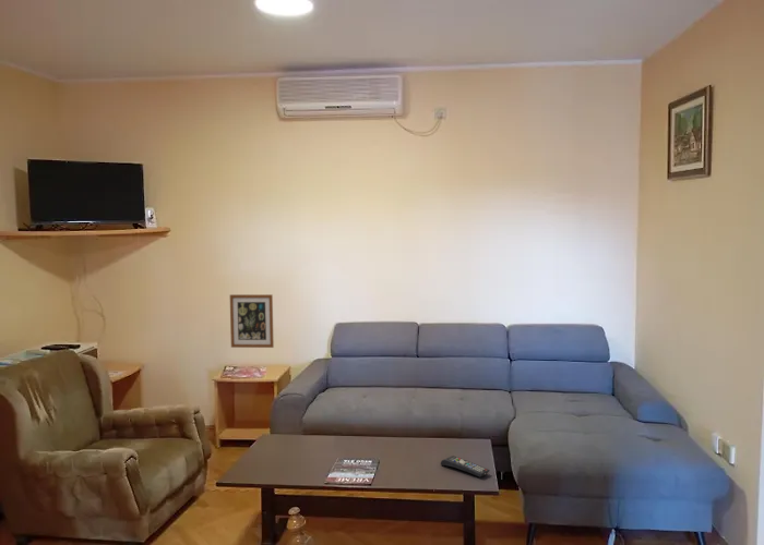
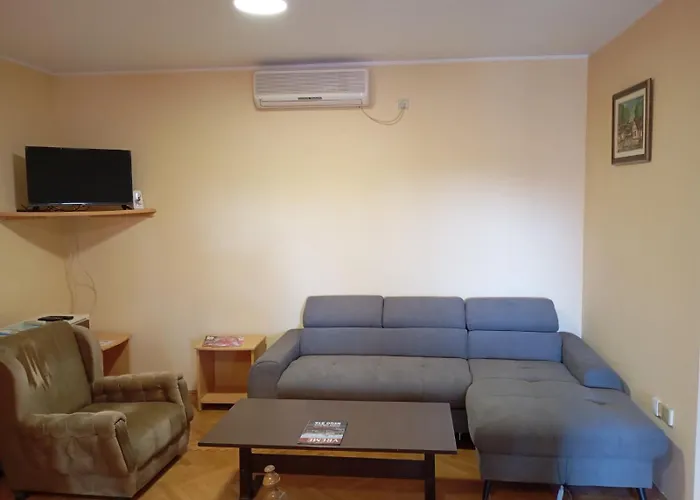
- wall art [229,293,275,349]
- remote control [440,455,490,477]
